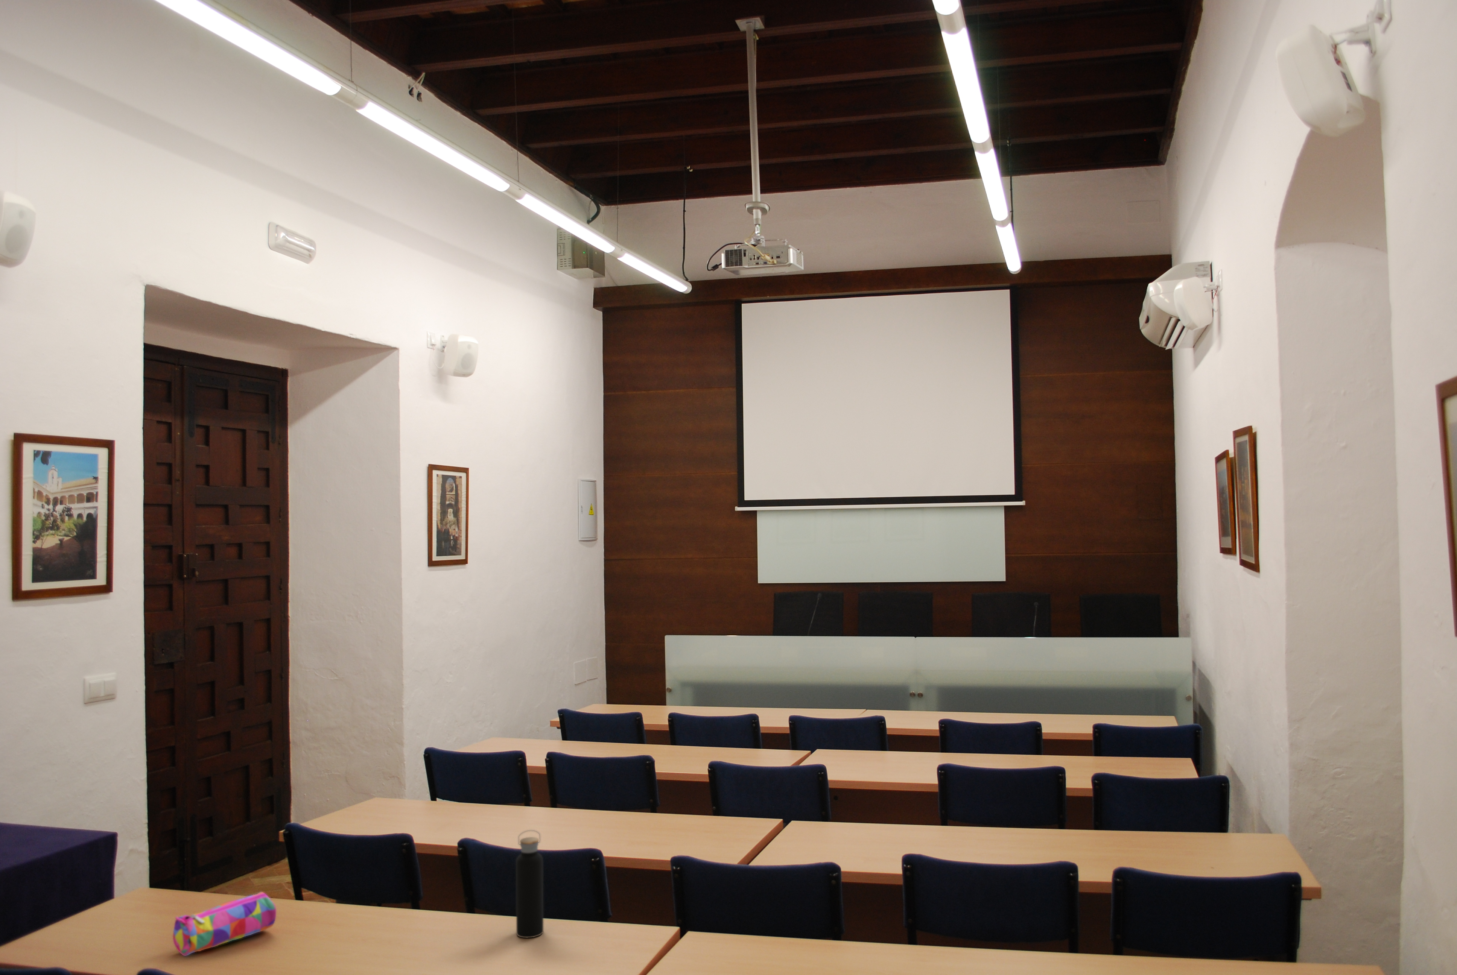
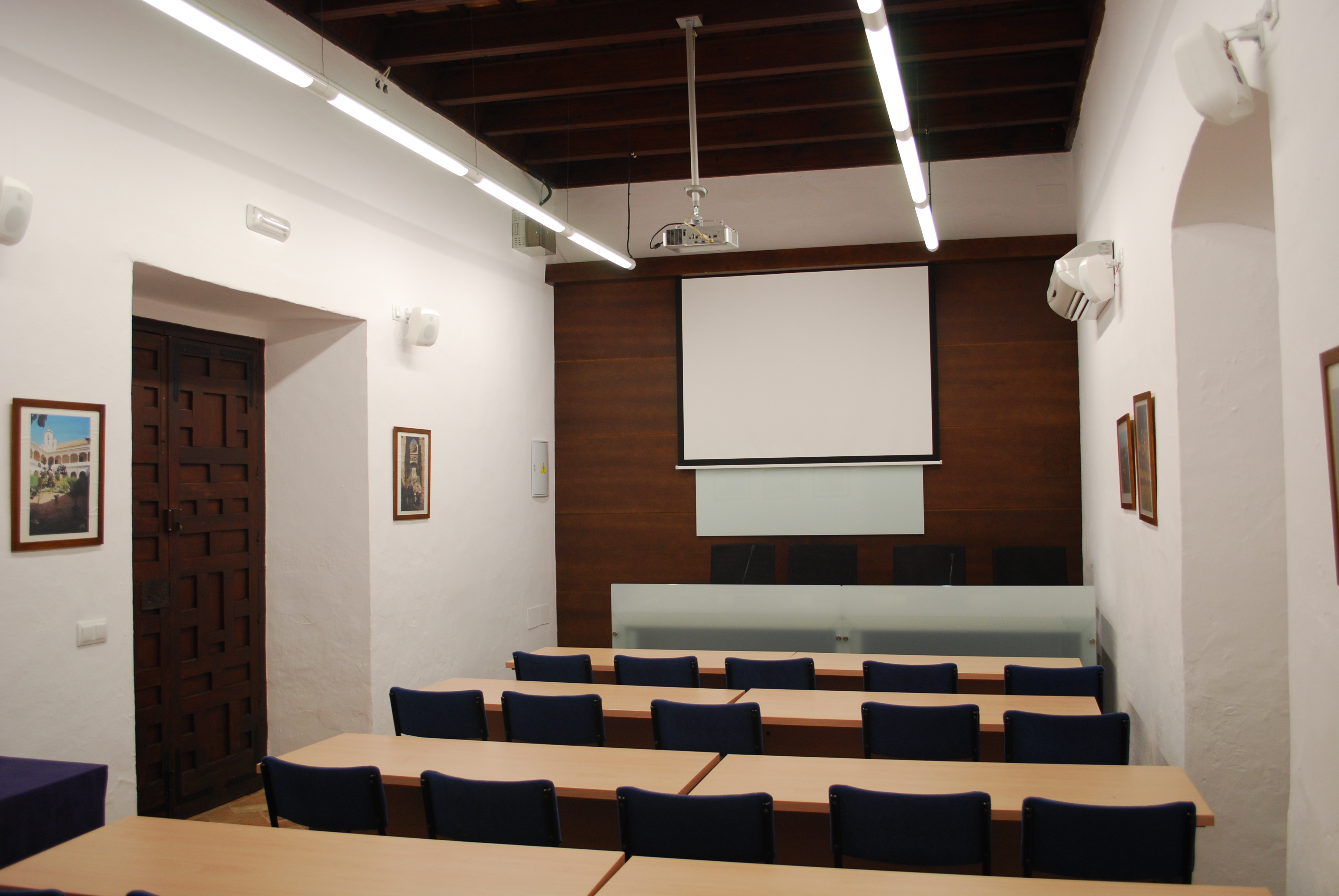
- pencil case [172,891,276,957]
- water bottle [516,830,544,938]
